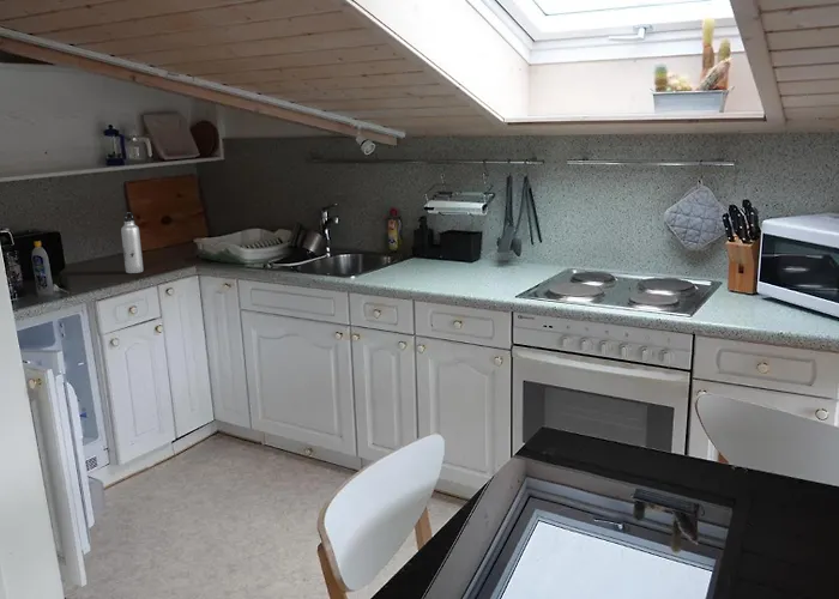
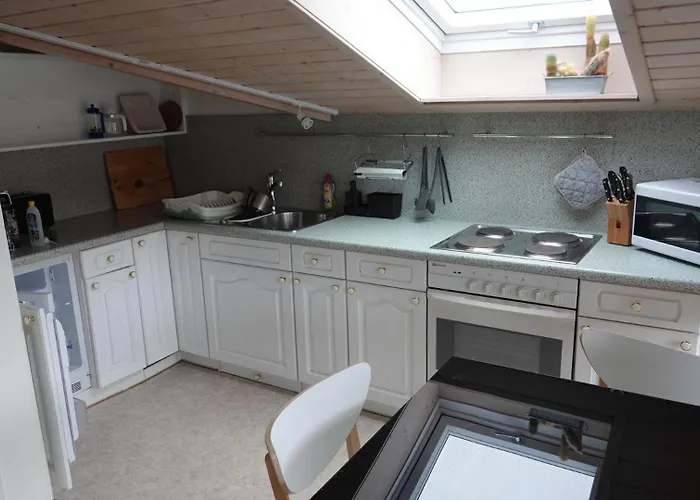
- water bottle [120,211,144,274]
